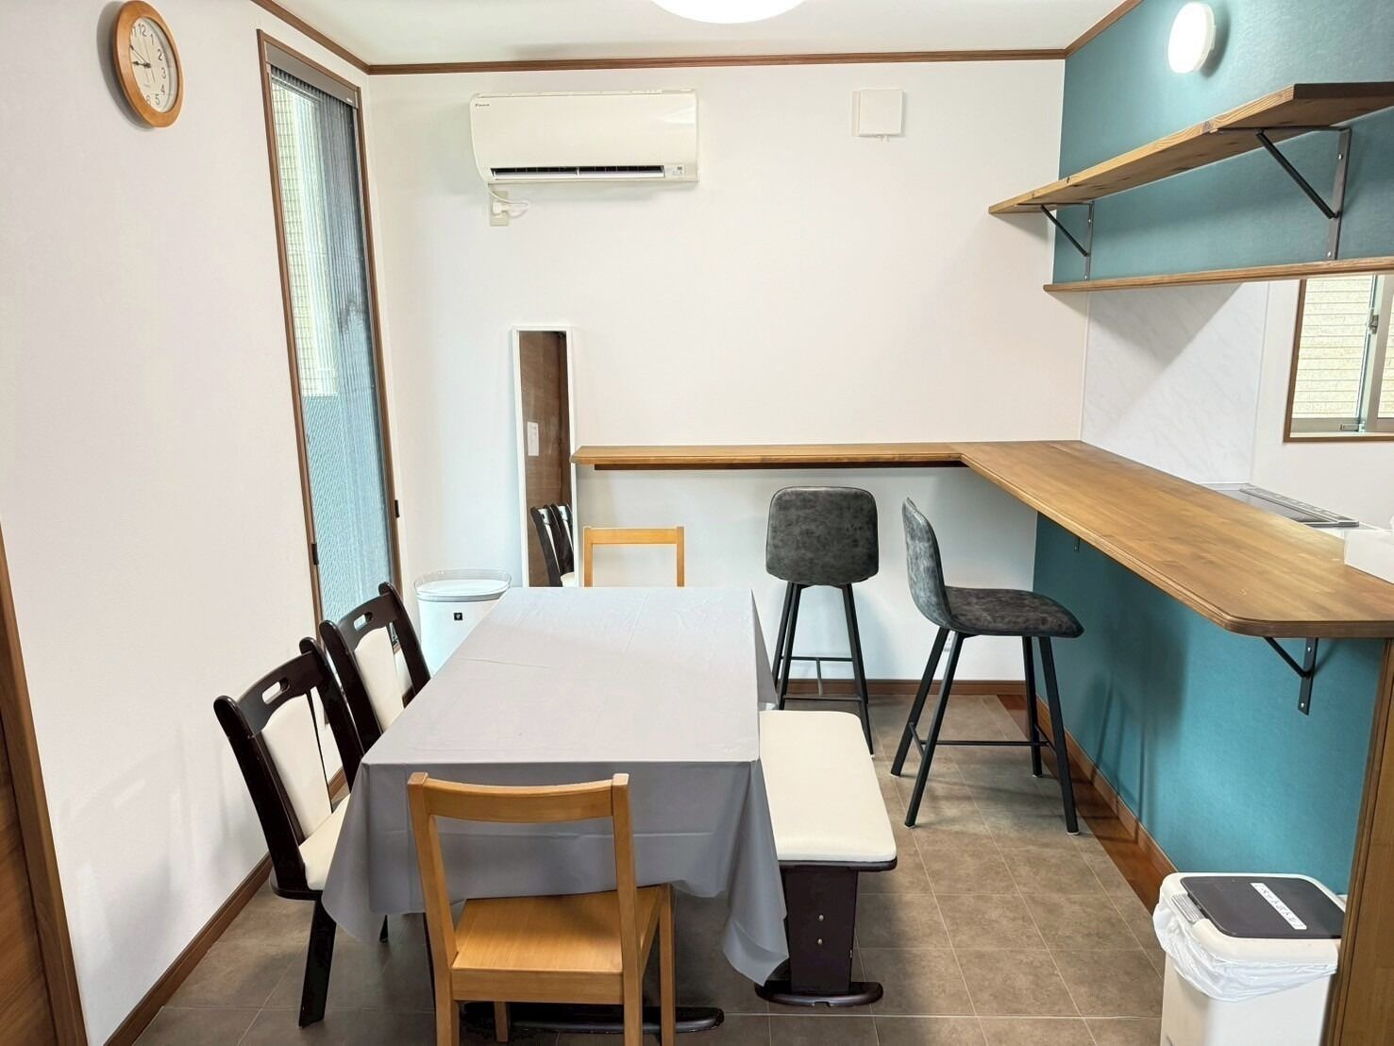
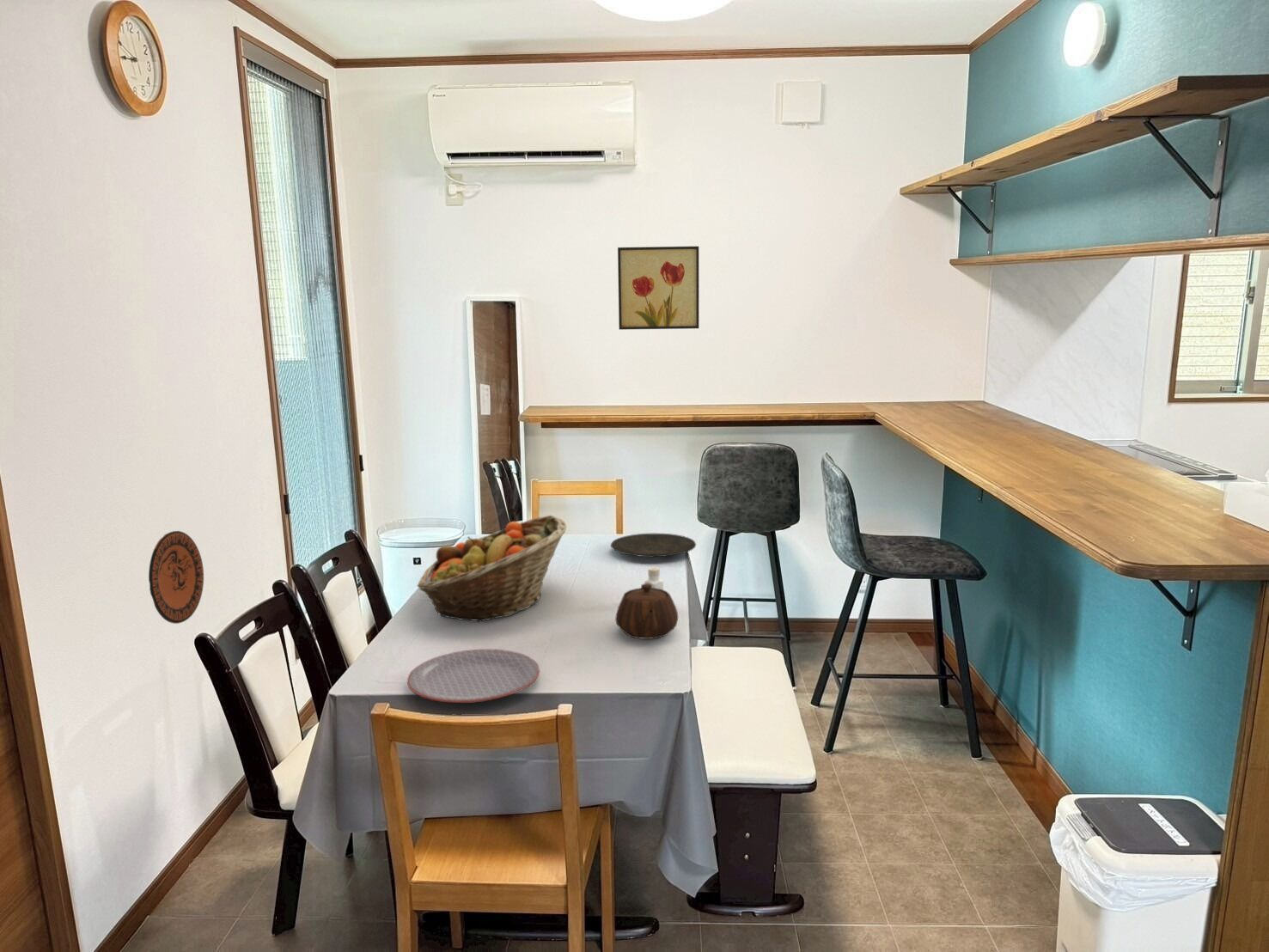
+ fruit basket [416,515,567,623]
+ decorative plate [148,530,204,625]
+ plate [406,648,540,704]
+ teapot [614,583,679,640]
+ wall art [617,246,699,331]
+ pepper shaker [644,566,664,590]
+ plate [610,533,697,558]
